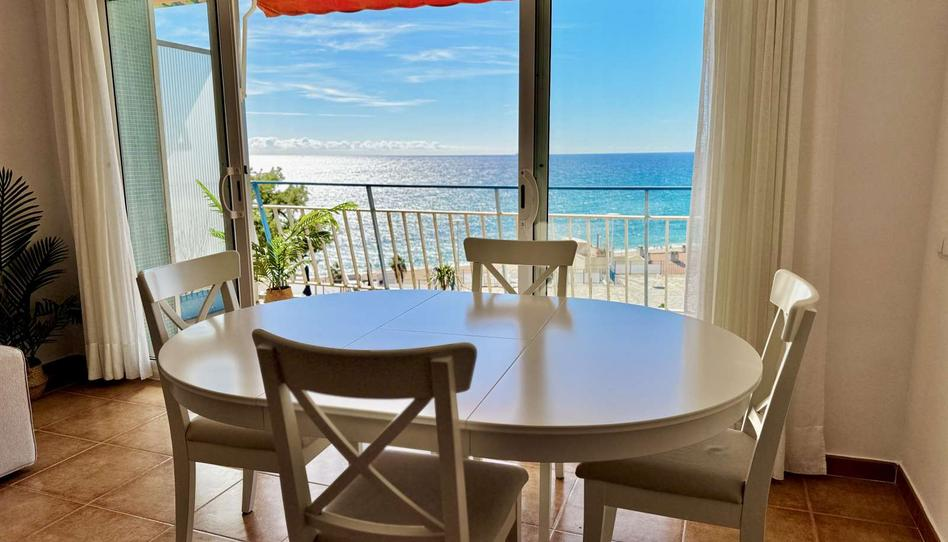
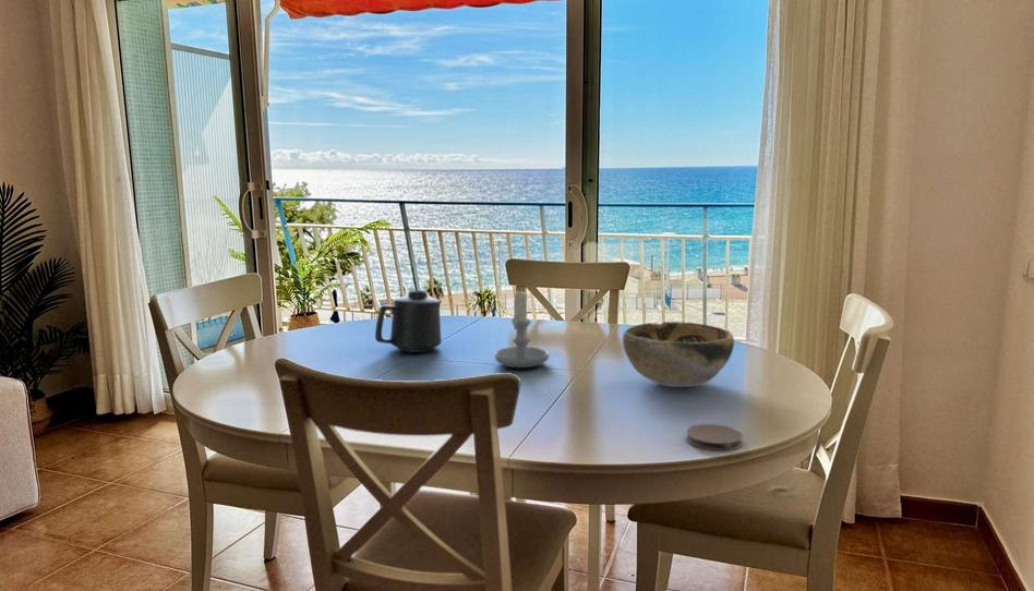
+ coaster [685,423,744,451]
+ mug [374,290,443,353]
+ candle [493,287,550,369]
+ decorative bowl [622,321,735,388]
